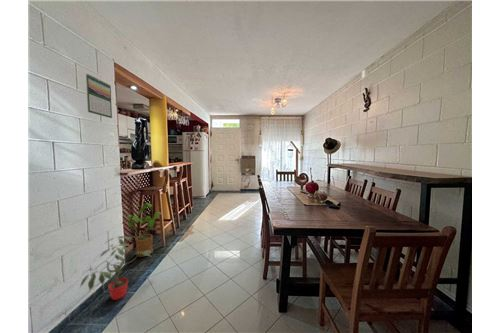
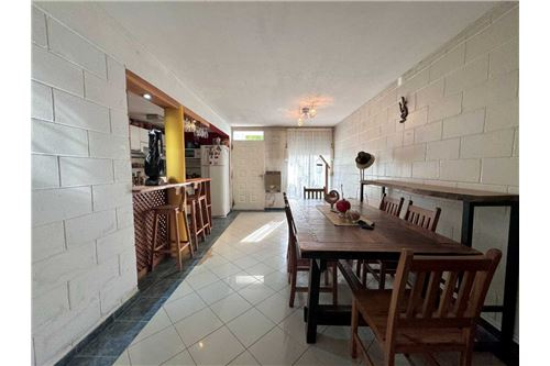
- house plant [126,202,164,258]
- potted plant [79,235,153,301]
- calendar [85,73,113,119]
